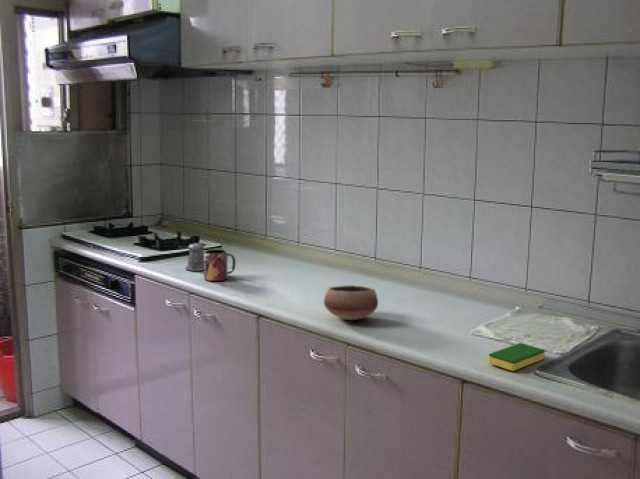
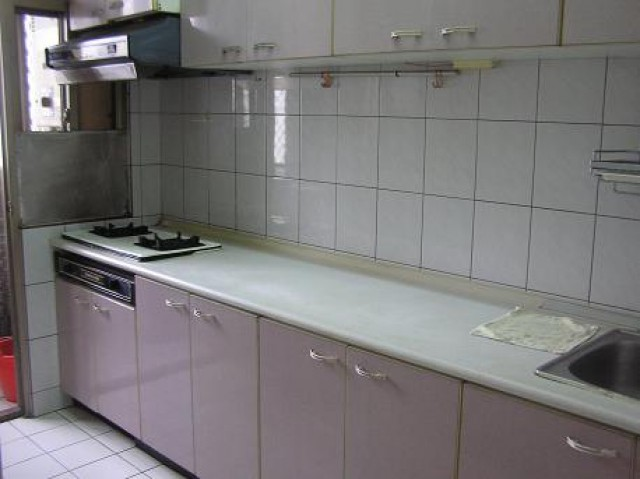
- mug [203,248,237,282]
- dish sponge [487,342,546,372]
- pepper shaker [176,242,205,272]
- bowl [323,284,379,321]
